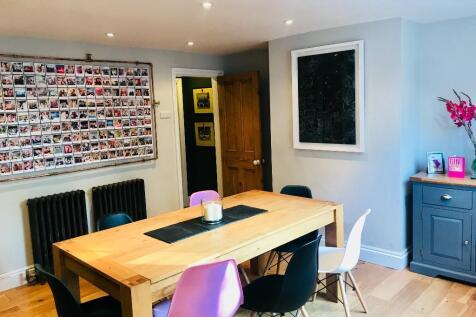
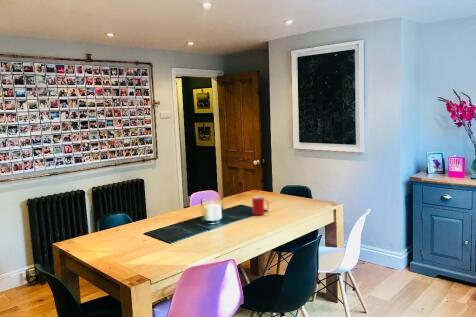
+ cup [251,195,270,216]
